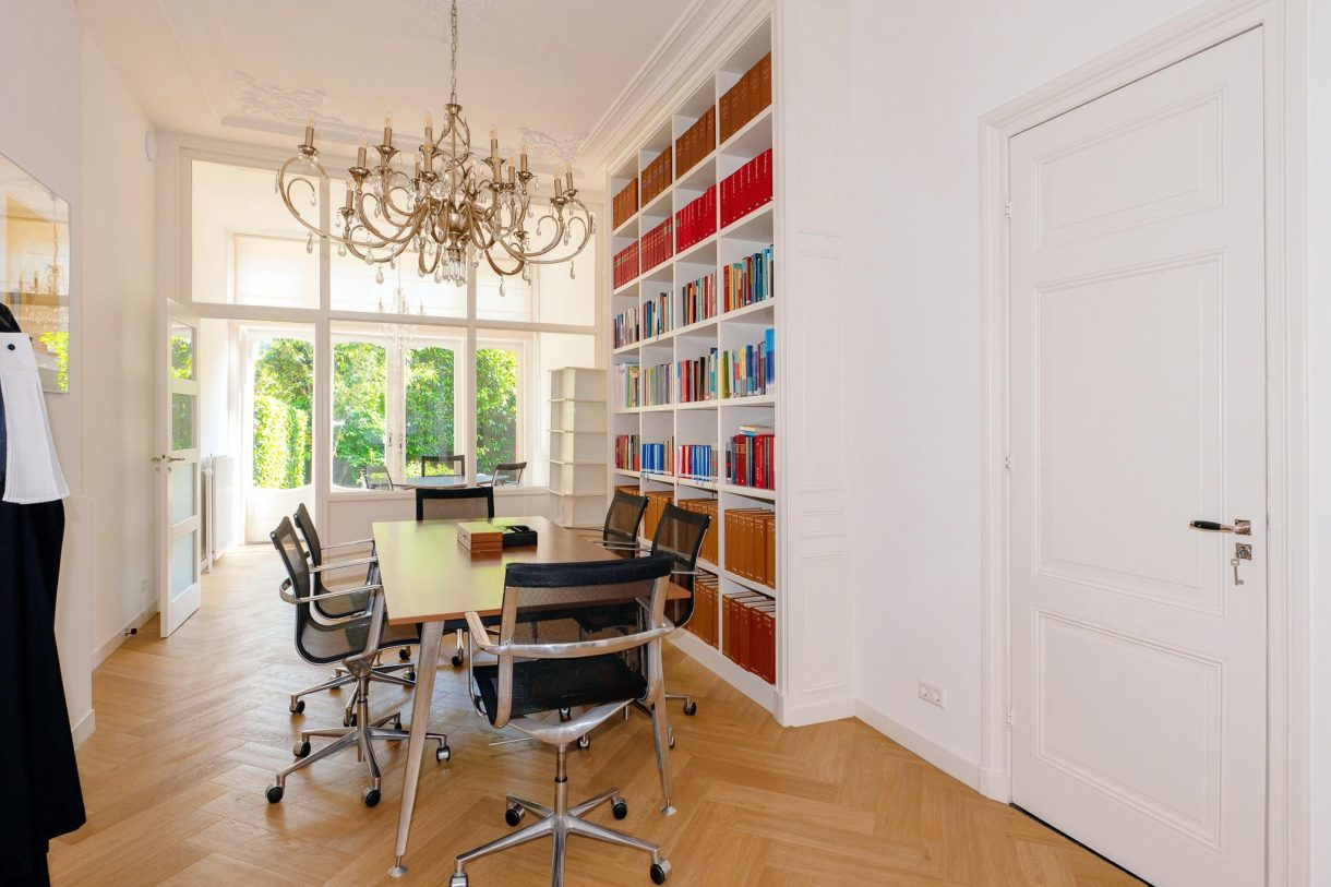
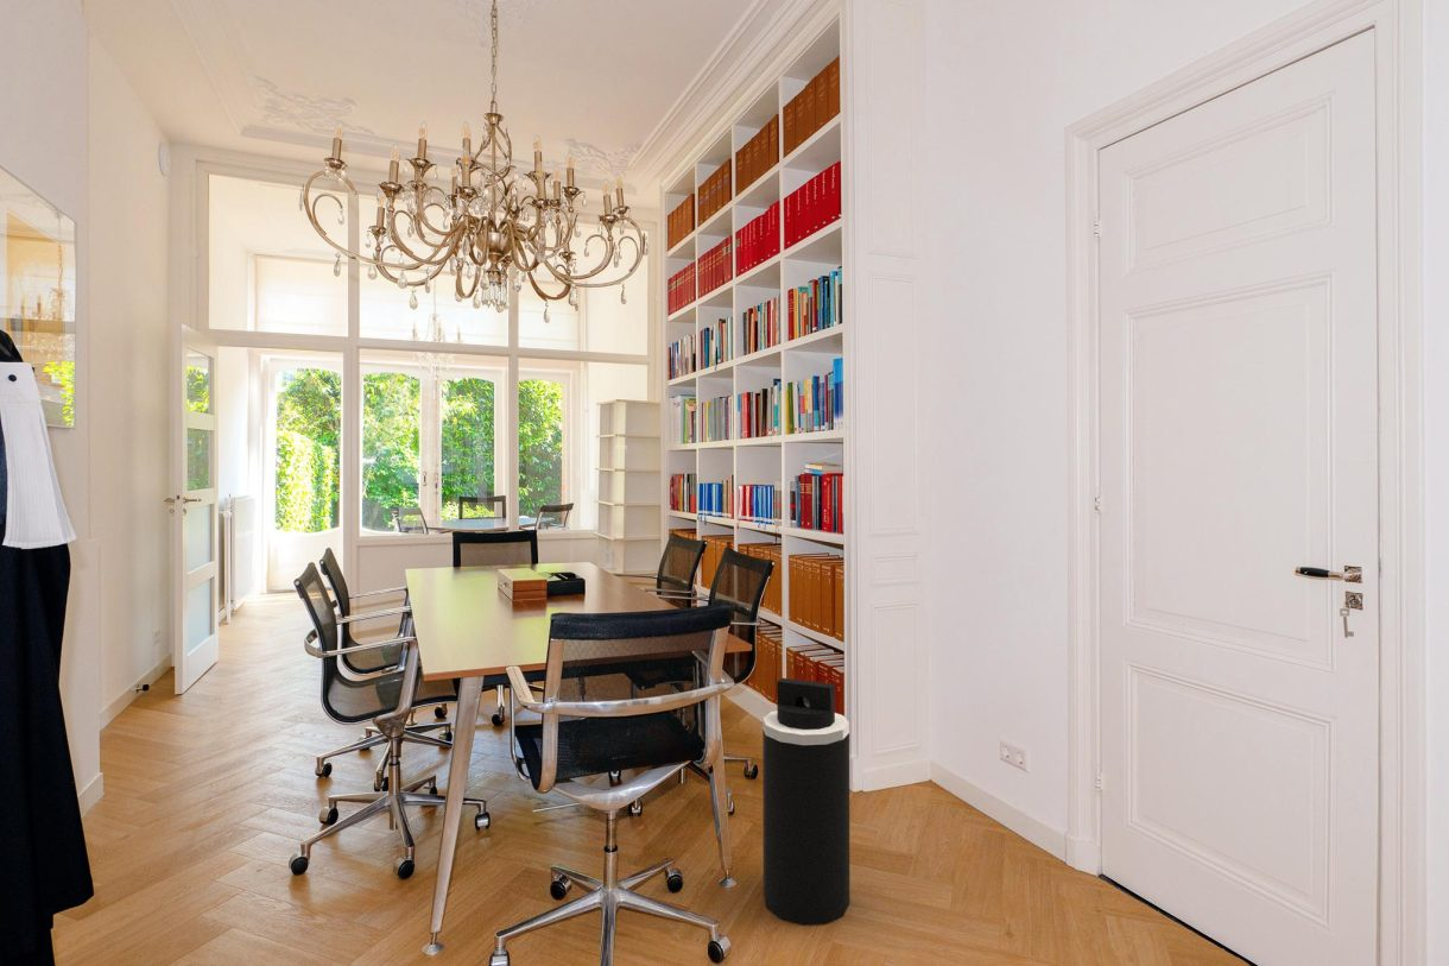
+ trash can [761,677,850,926]
